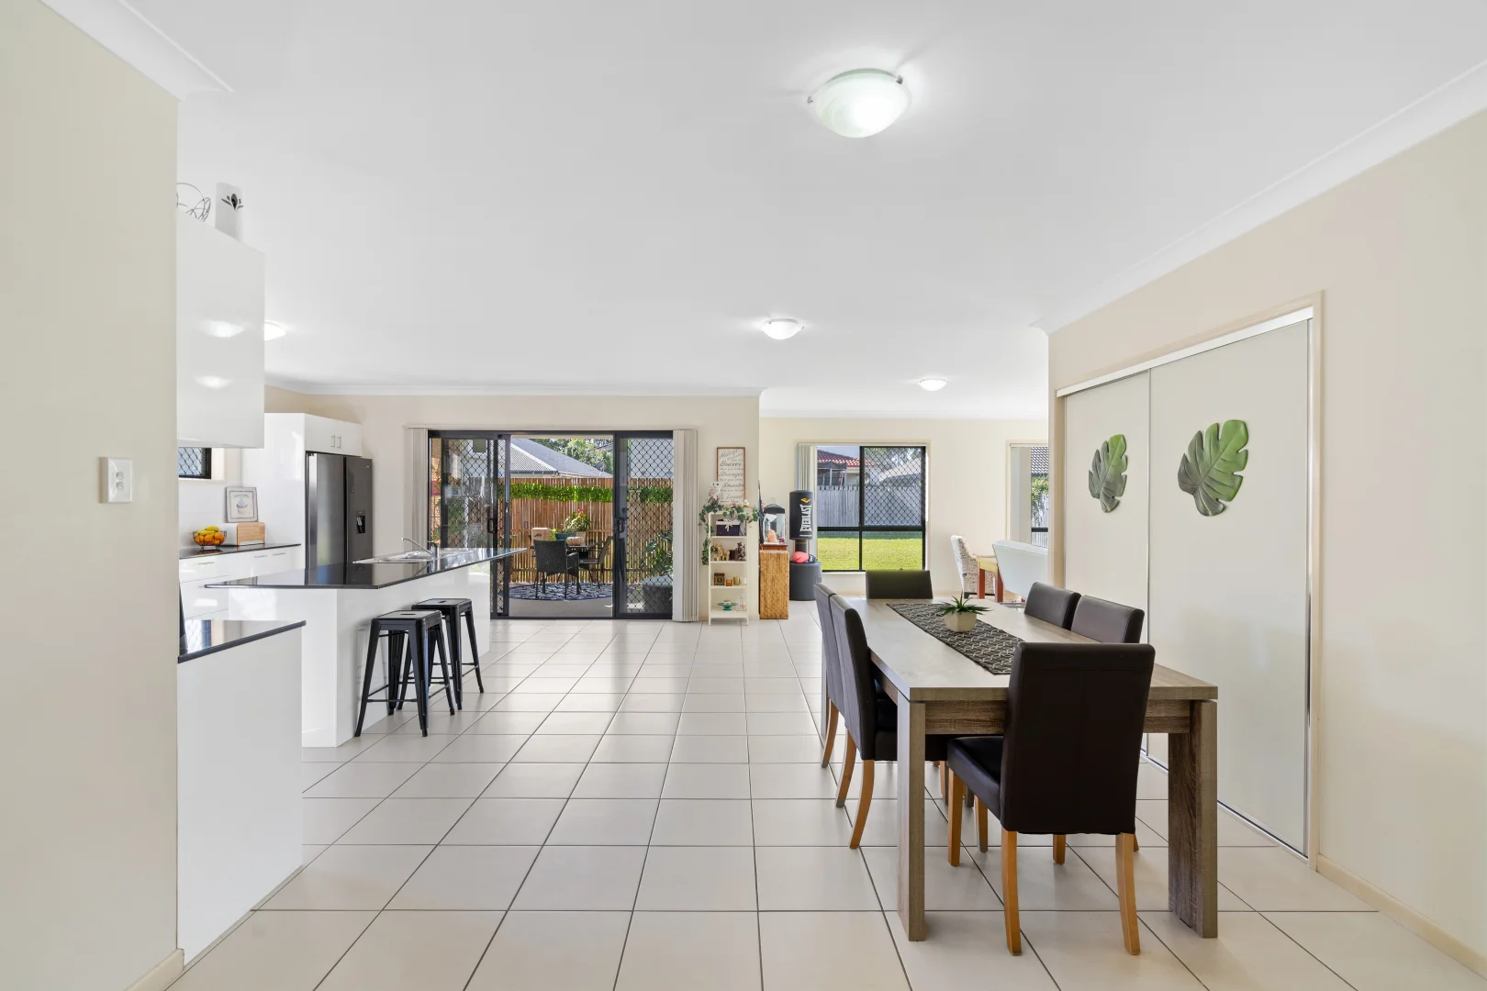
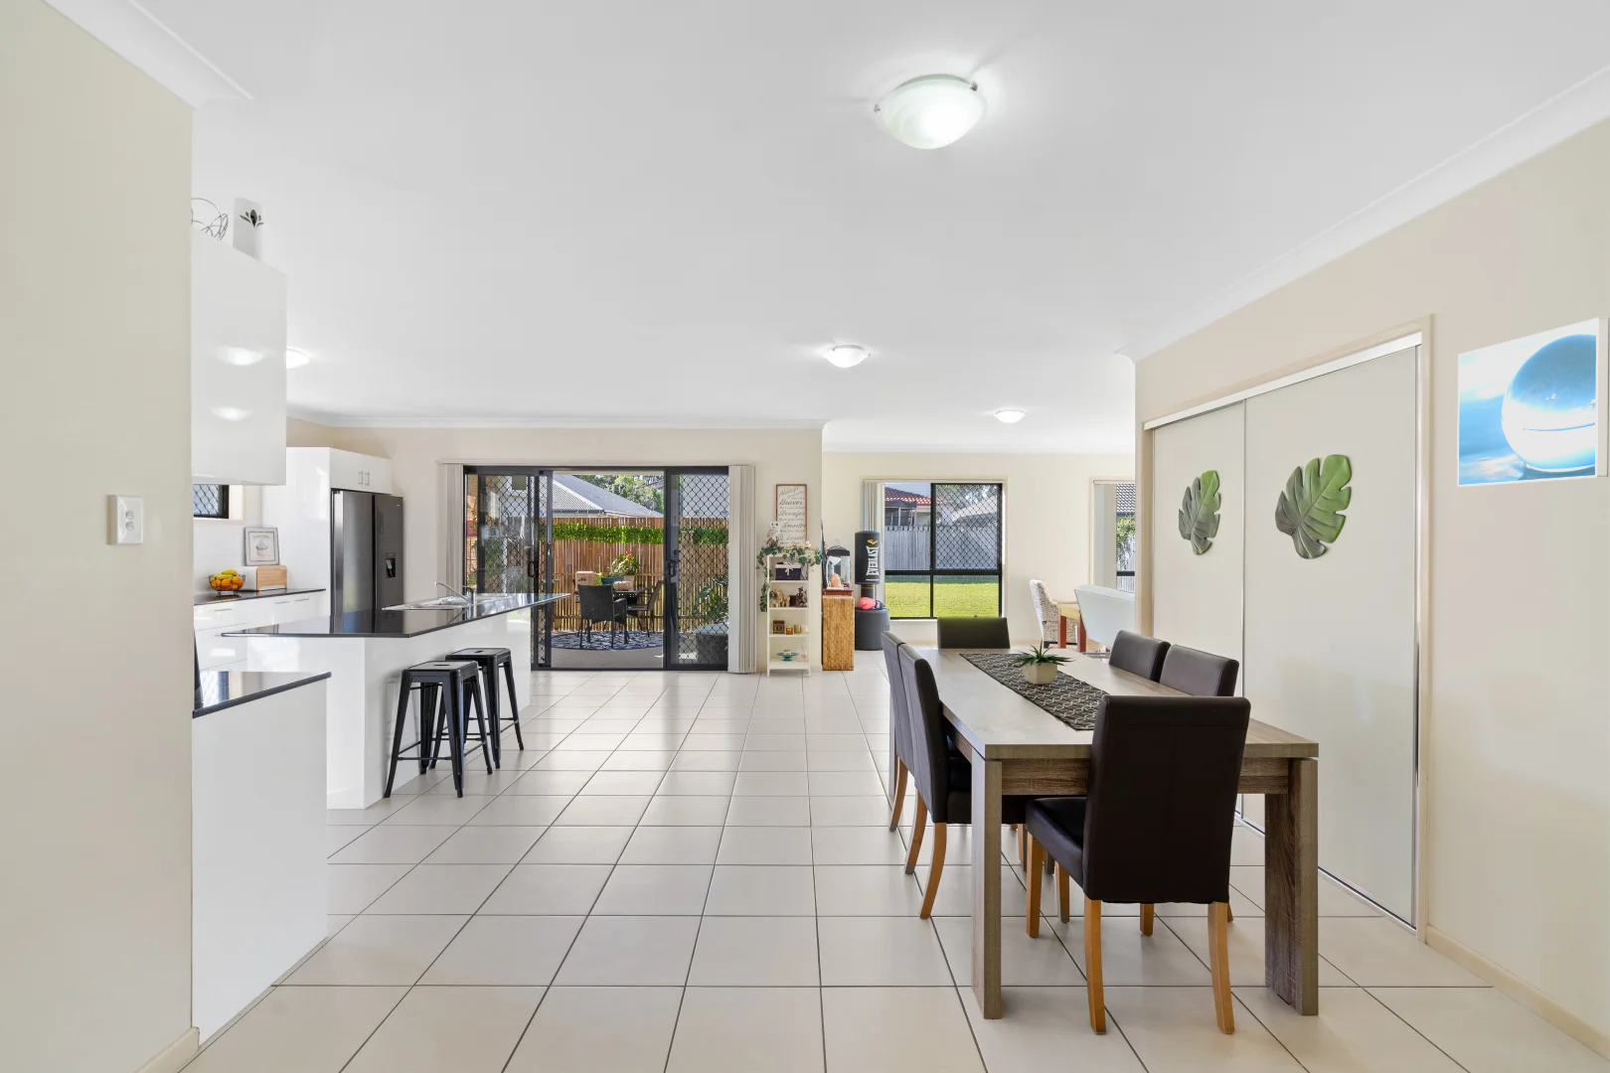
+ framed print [1455,317,1610,487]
